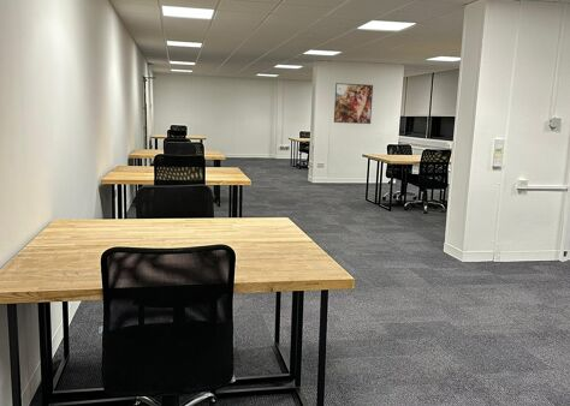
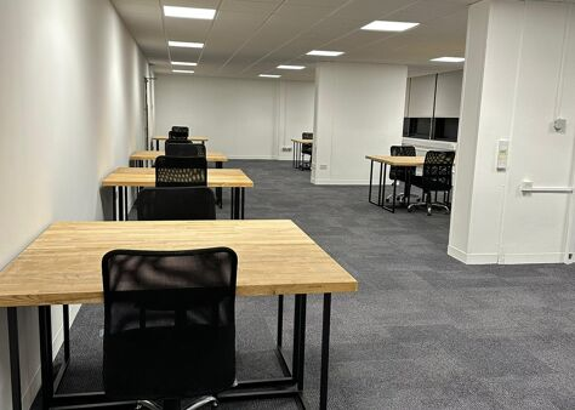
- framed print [333,82,374,125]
